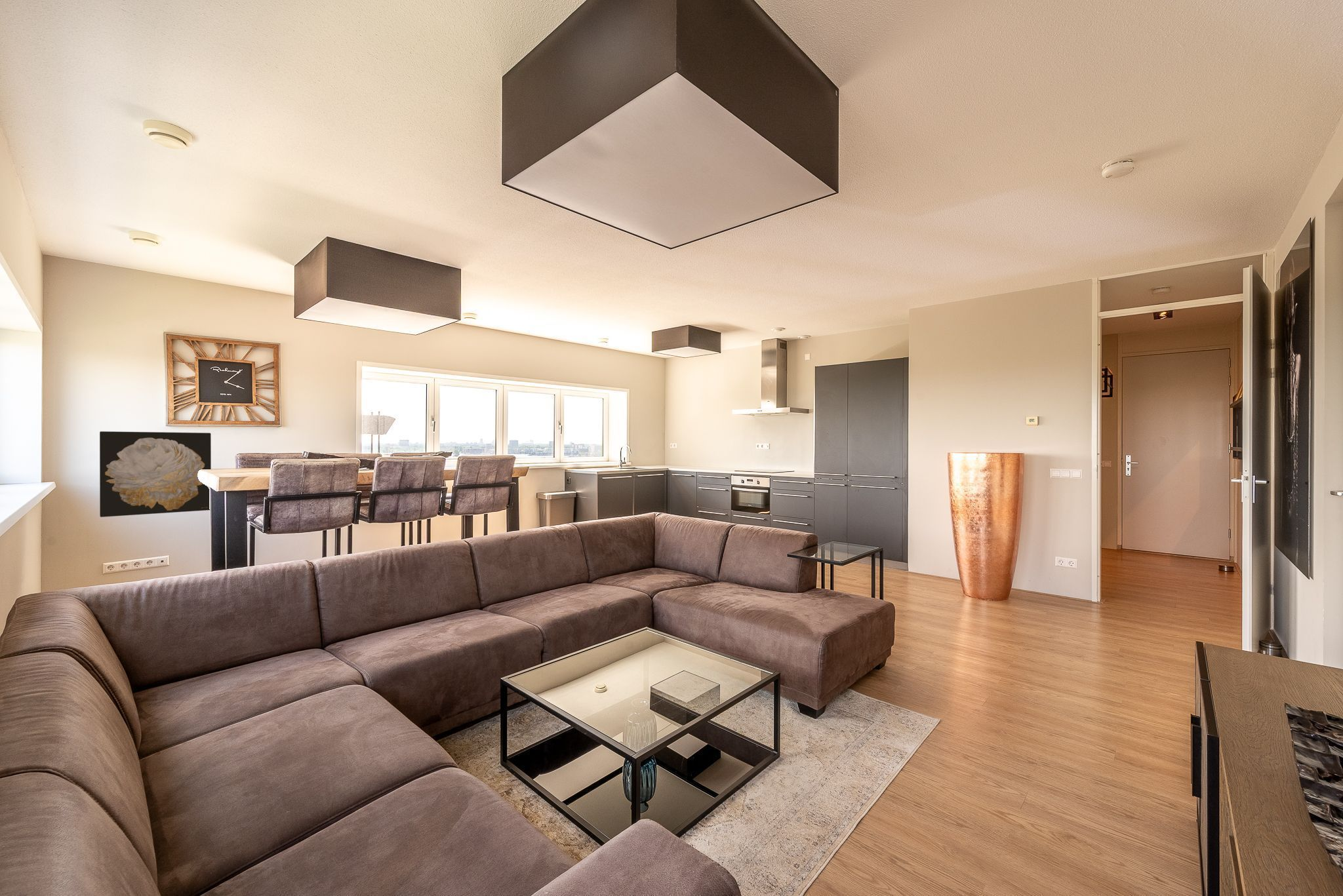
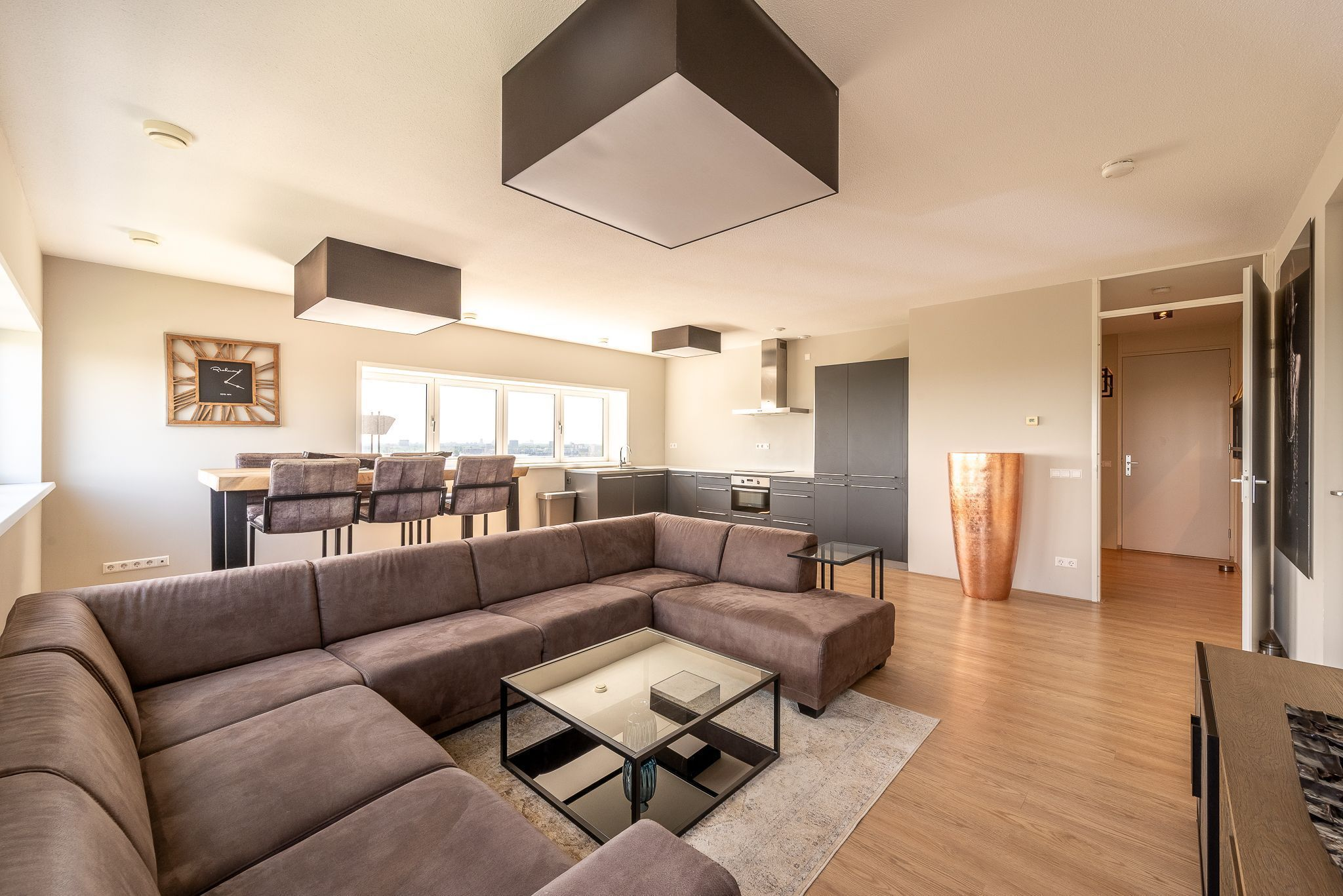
- wall art [99,431,212,518]
